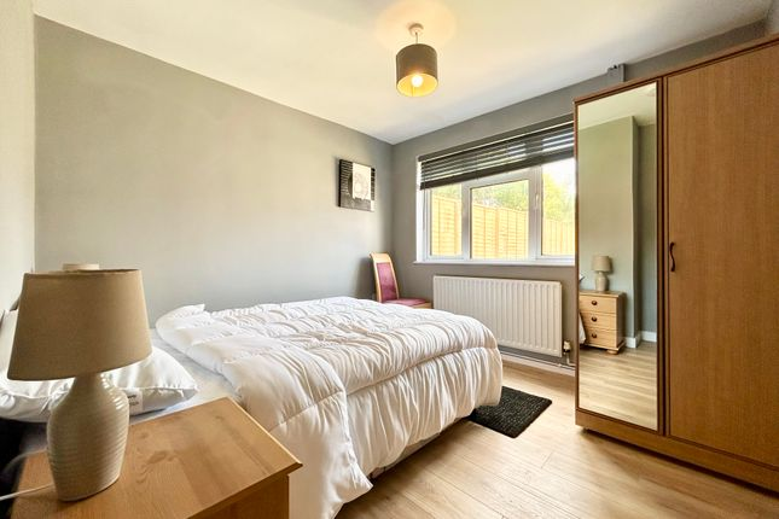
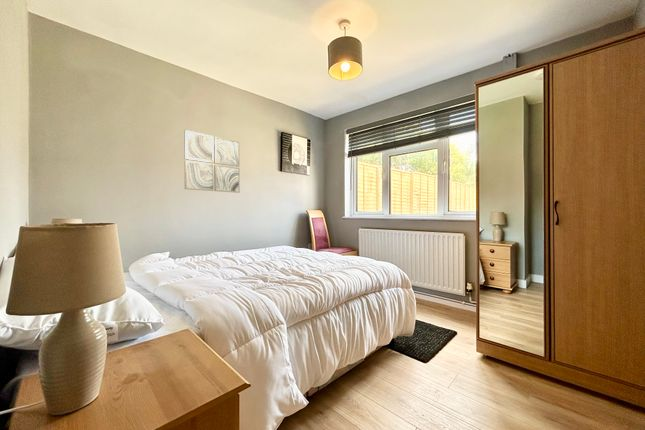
+ wall art [183,129,241,194]
